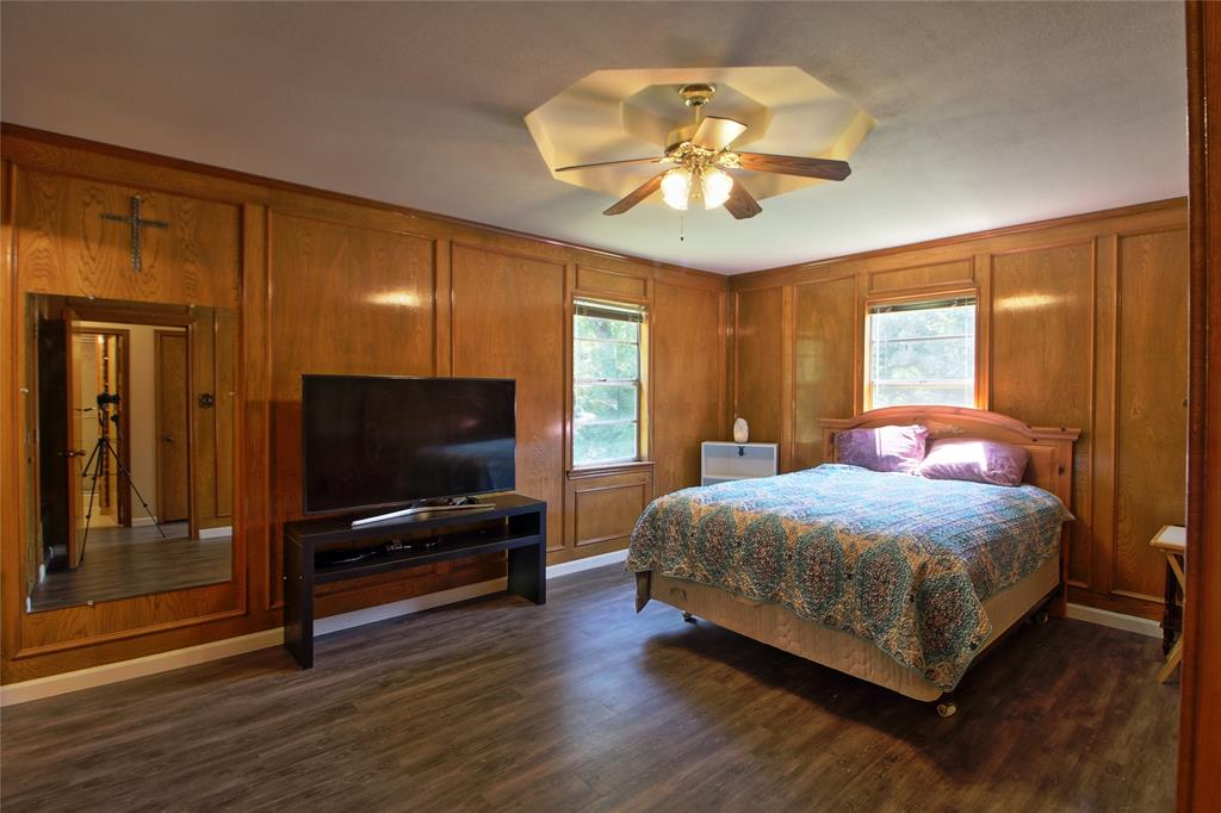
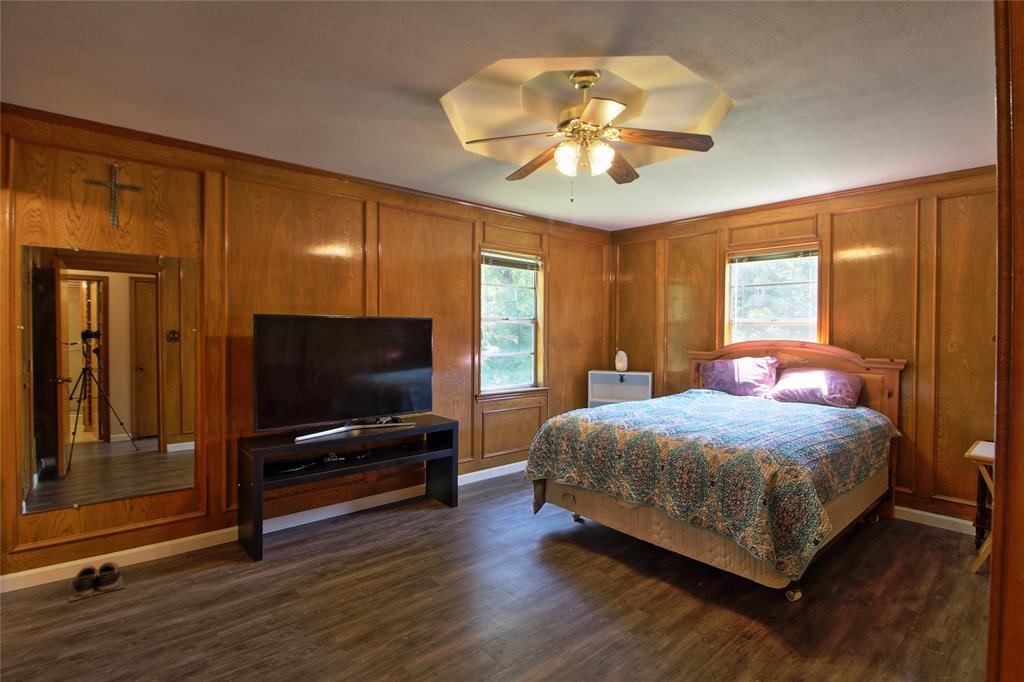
+ shoes [68,561,125,602]
